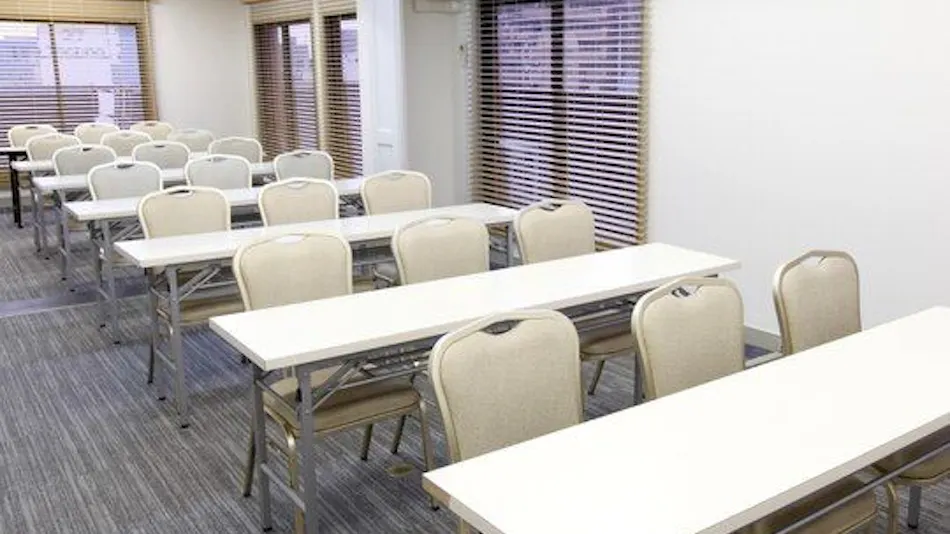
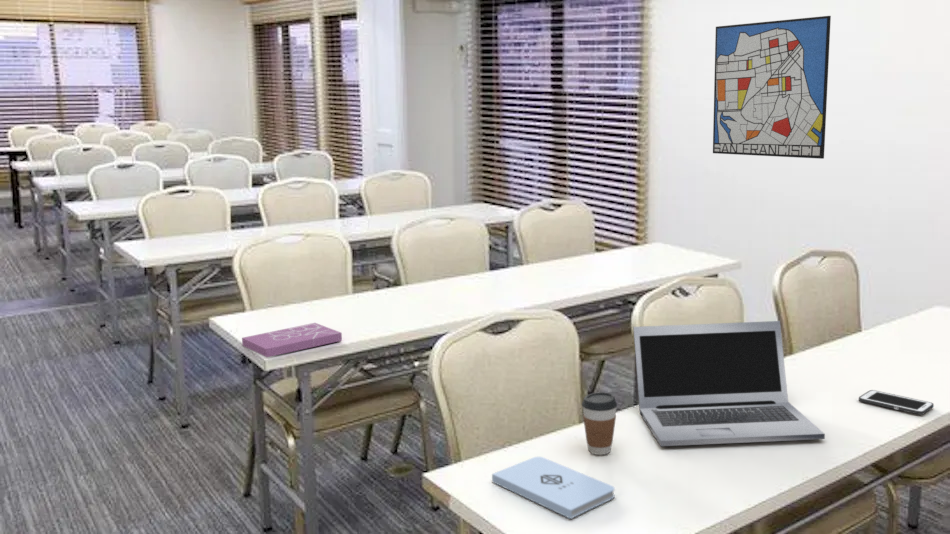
+ laptop [632,320,826,447]
+ notepad [491,456,615,520]
+ cell phone [858,389,935,416]
+ wall art [712,15,832,160]
+ book [241,322,343,358]
+ coffee cup [581,391,618,456]
